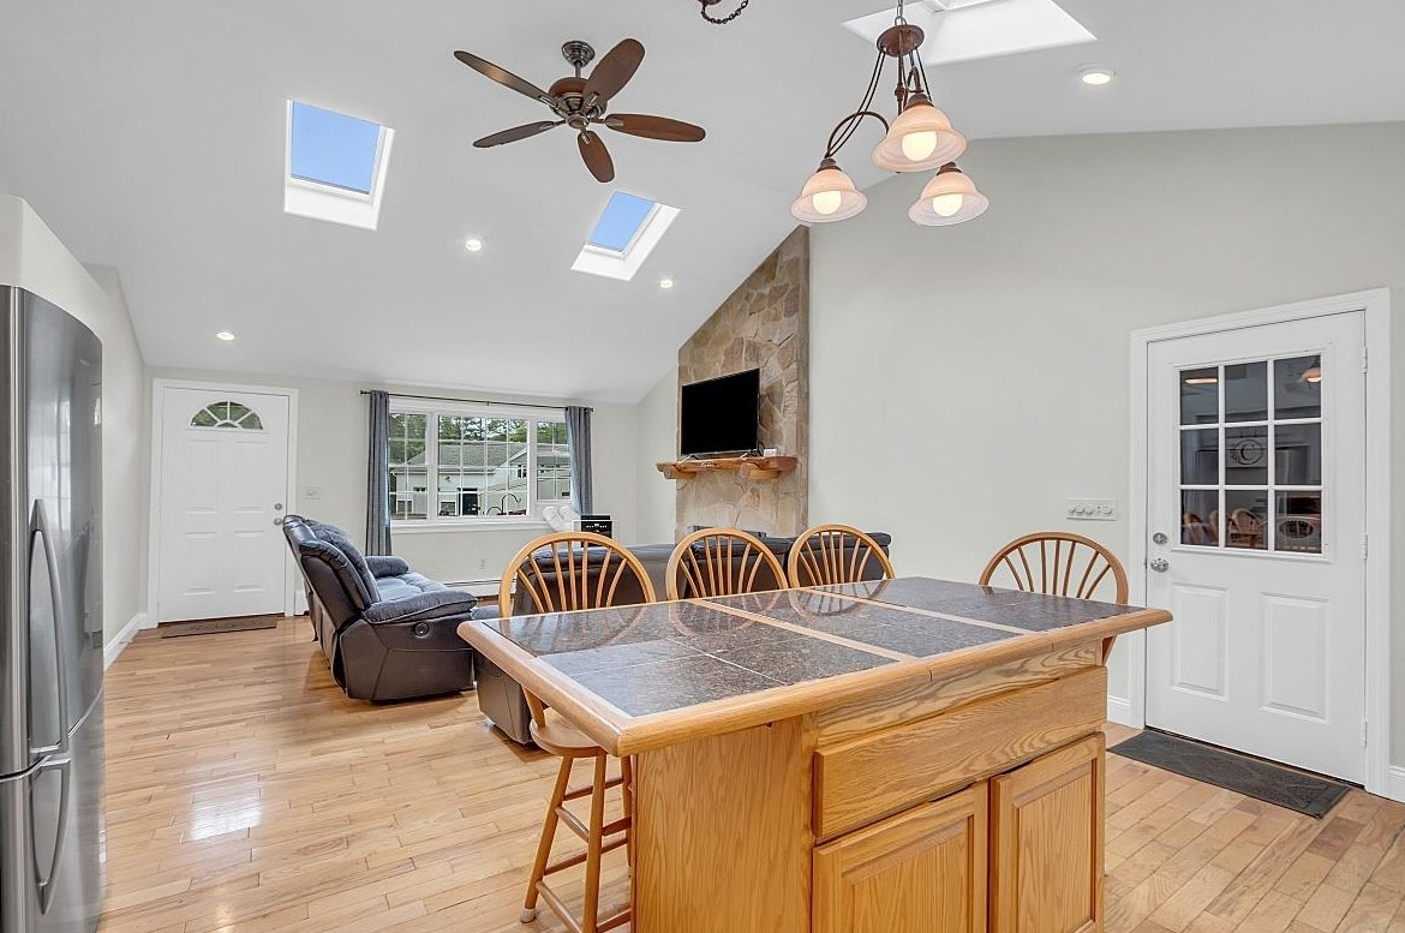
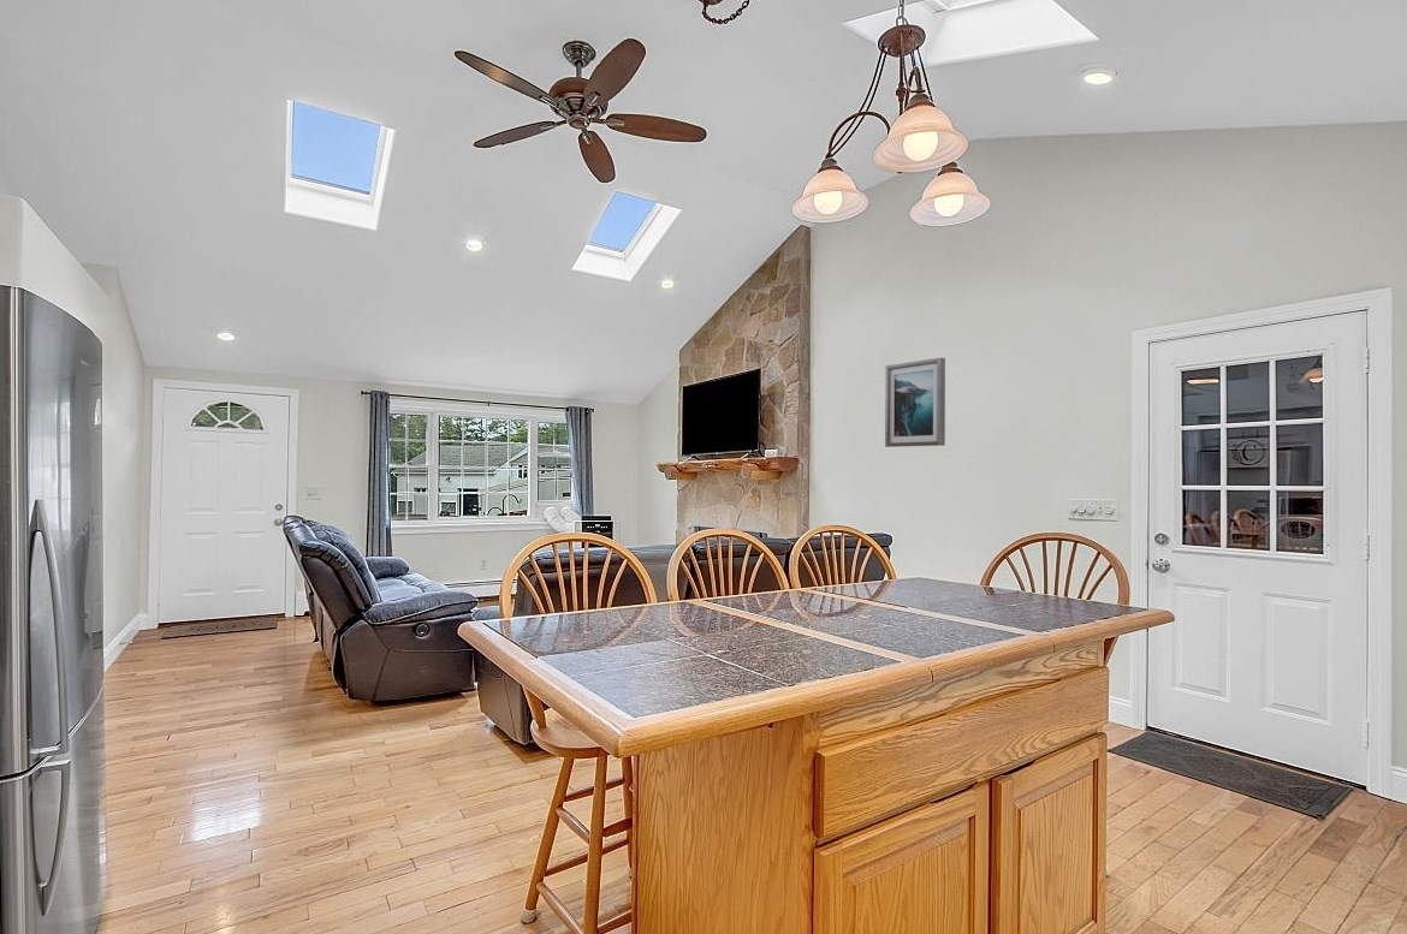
+ wall art [884,357,946,448]
